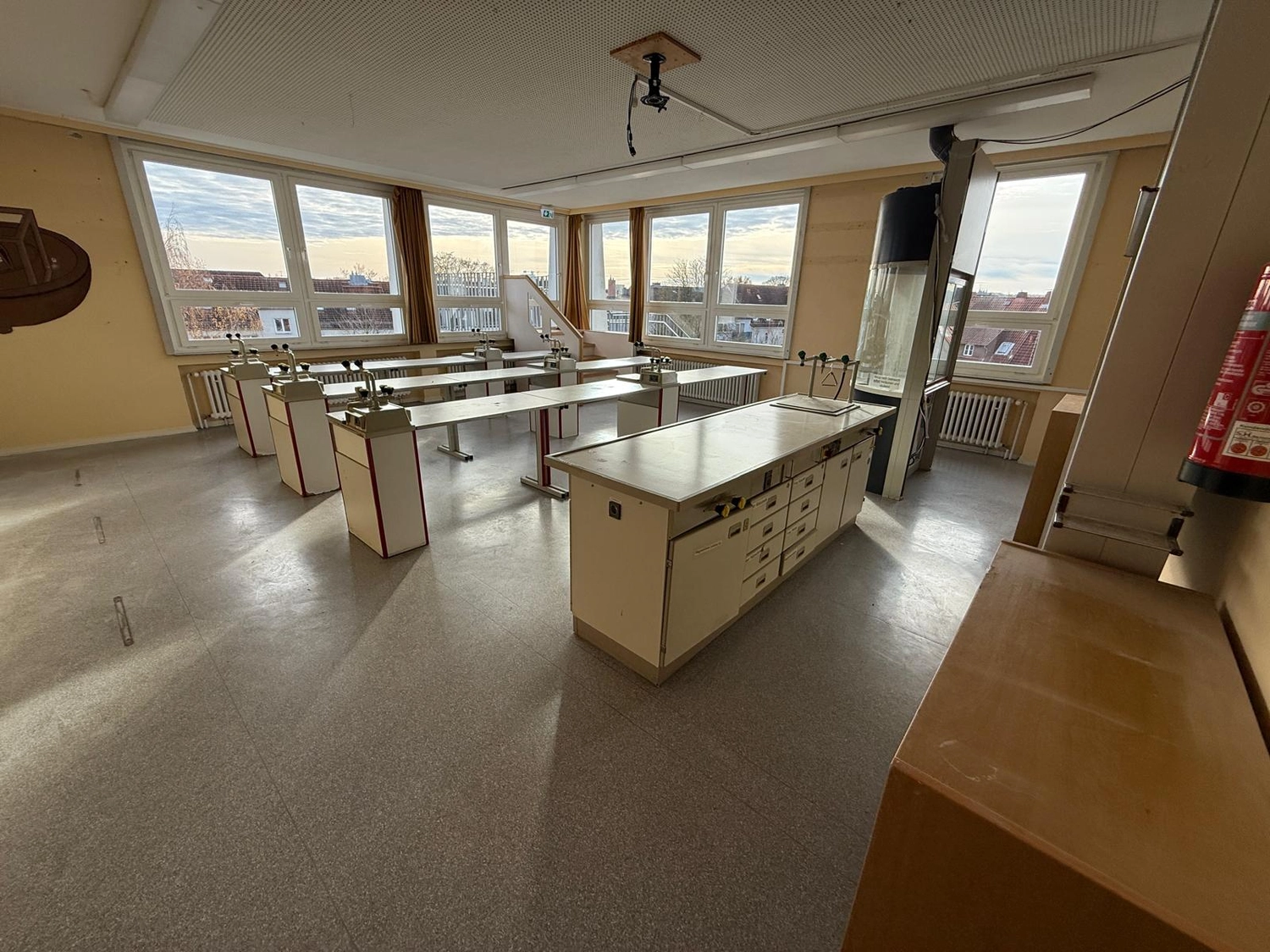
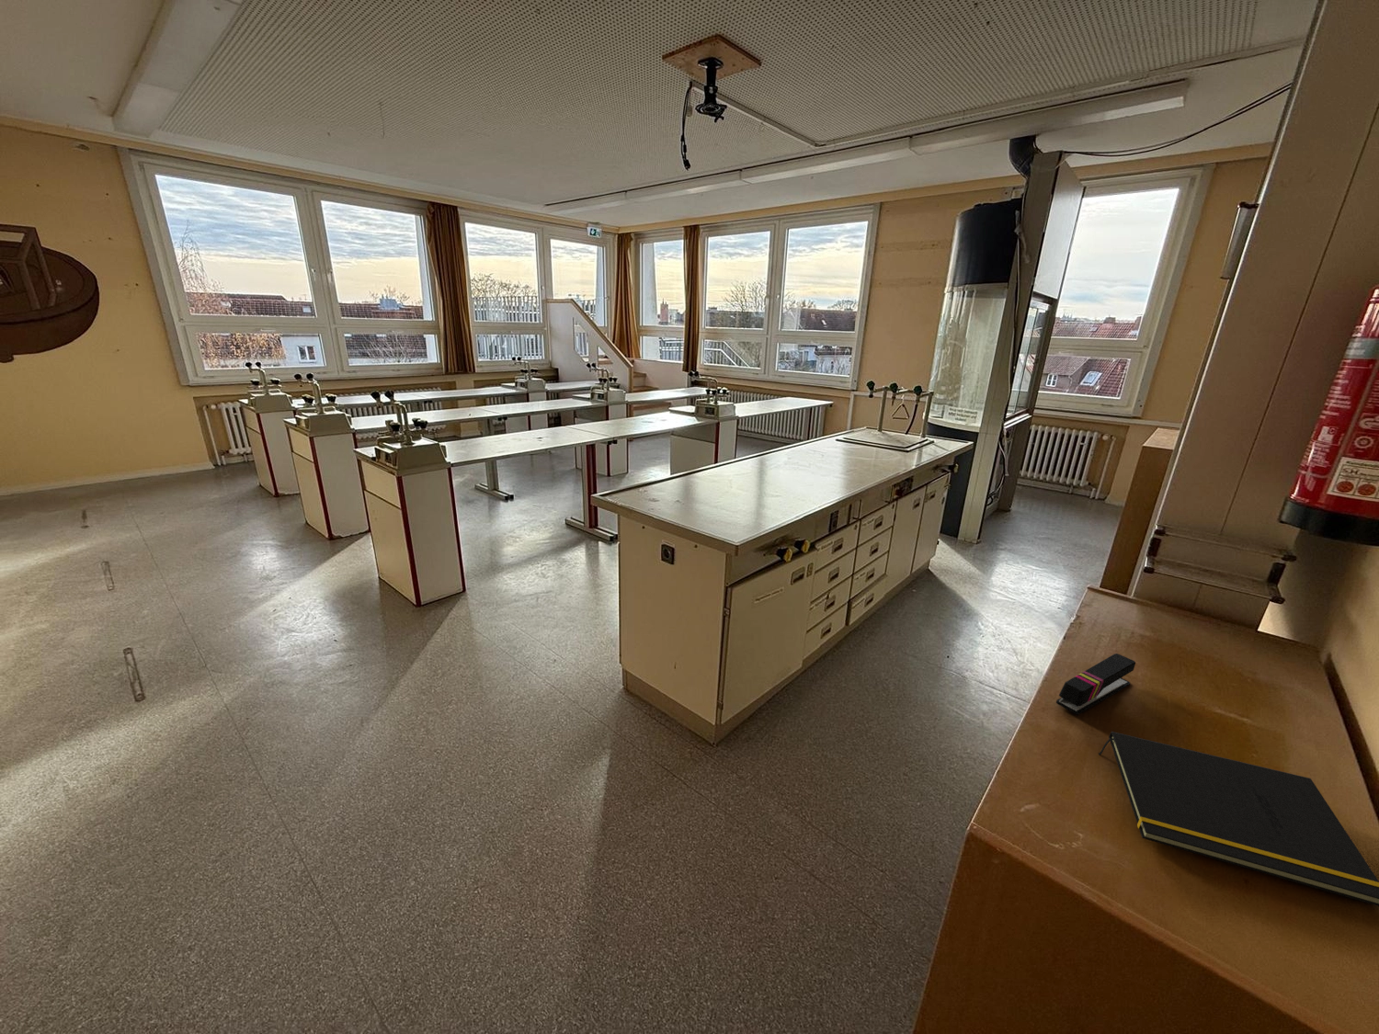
+ notepad [1098,731,1379,907]
+ stapler [1055,653,1136,715]
